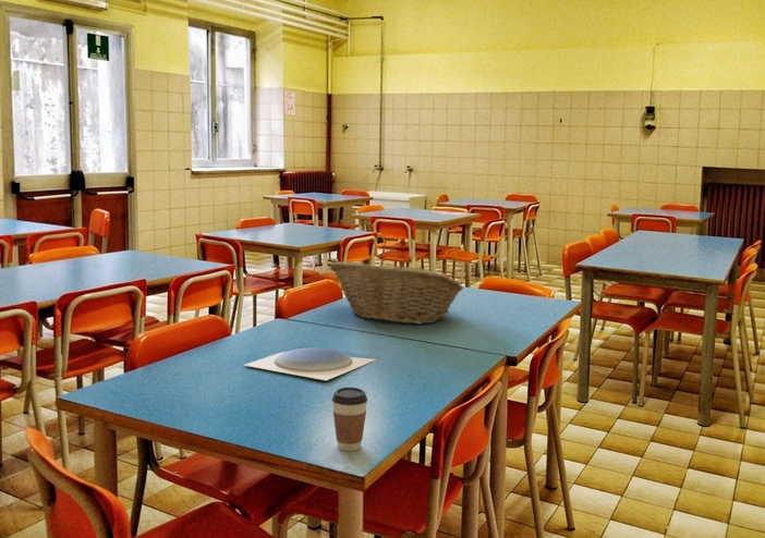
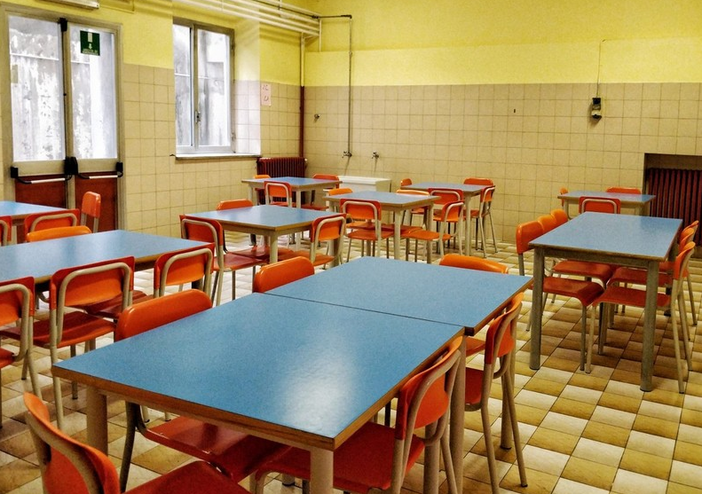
- coffee cup [331,387,368,452]
- plate [243,346,377,381]
- fruit basket [329,260,465,325]
